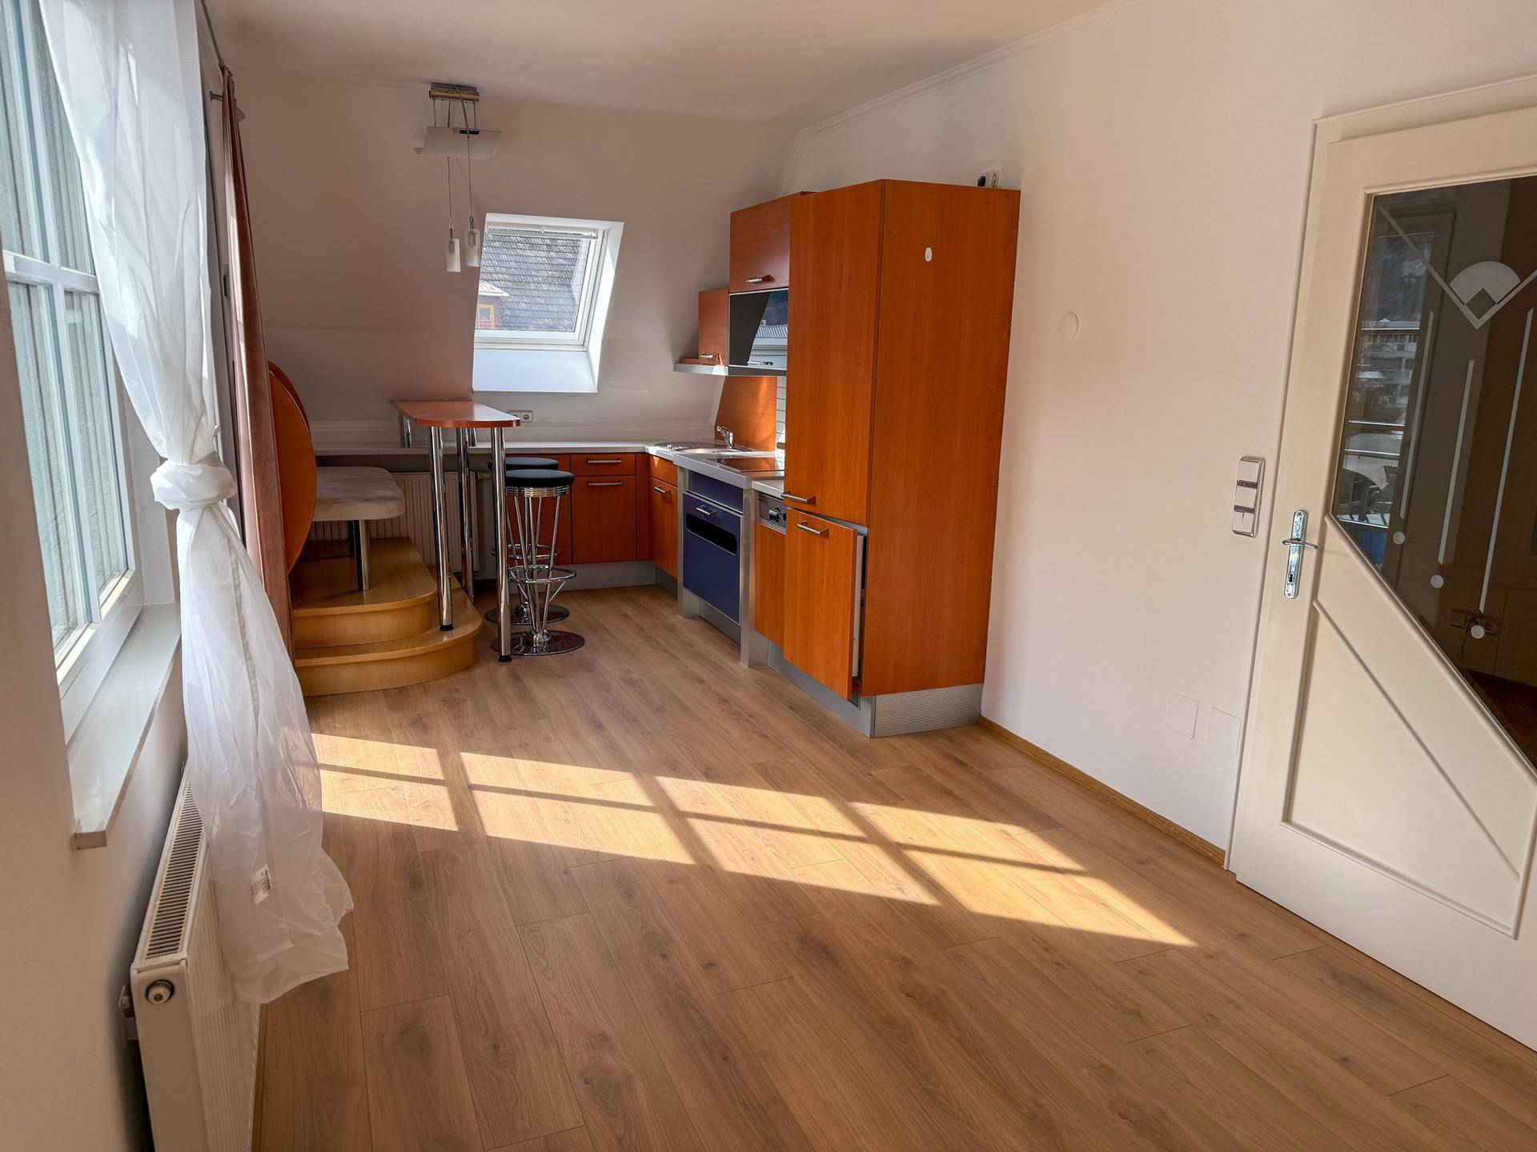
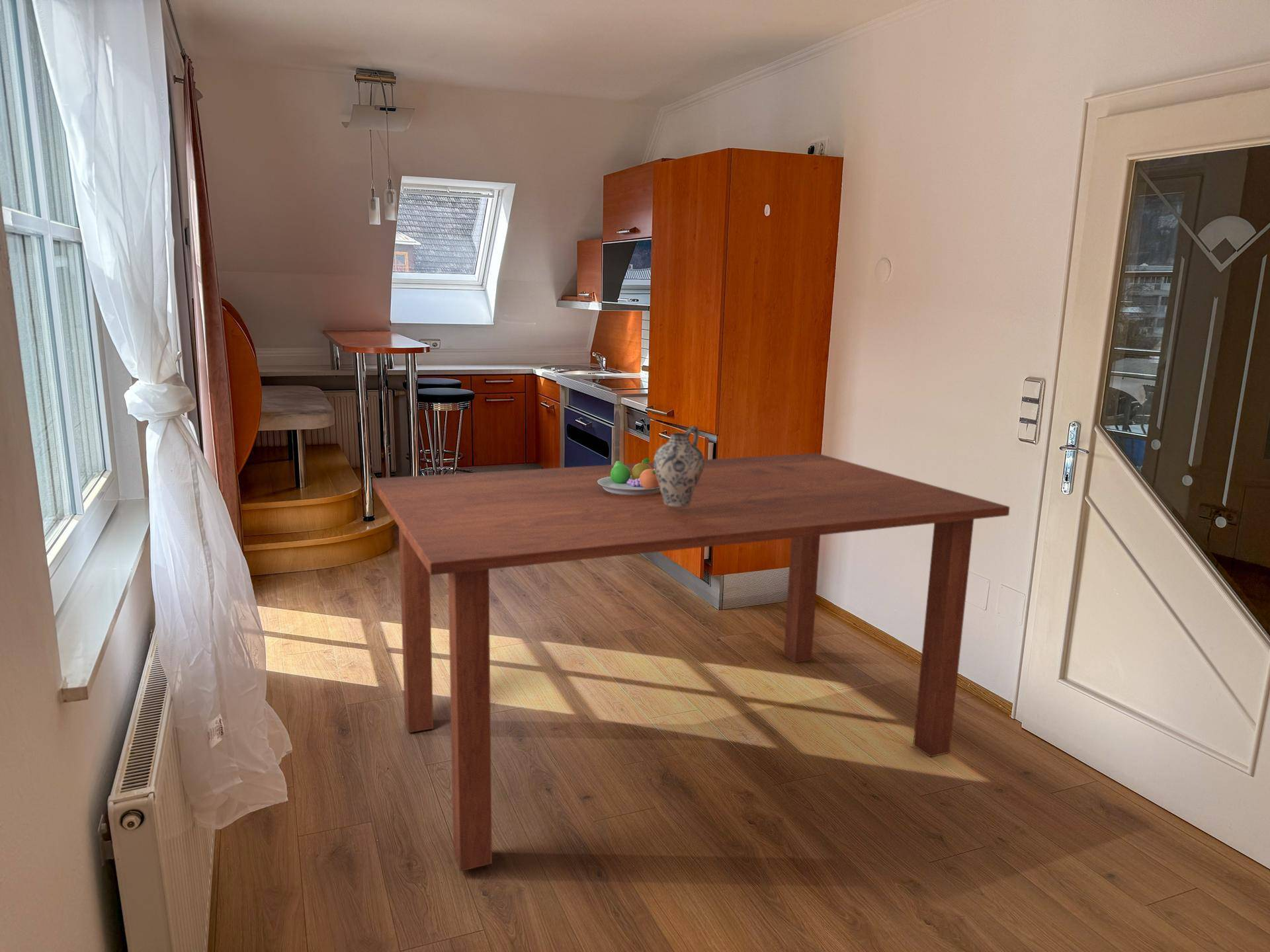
+ fruit bowl [597,457,661,495]
+ dining table [372,453,1011,872]
+ ceramic jug [653,425,704,507]
